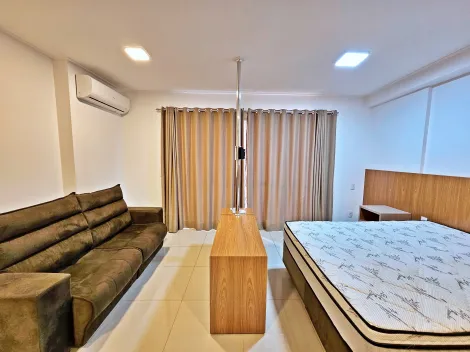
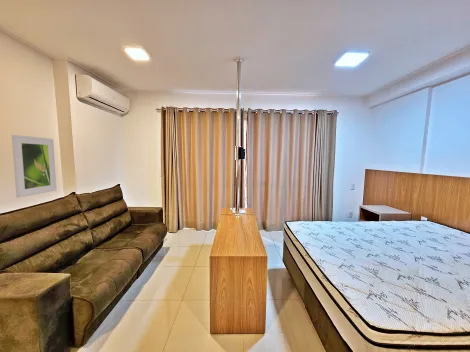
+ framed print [11,134,57,199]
